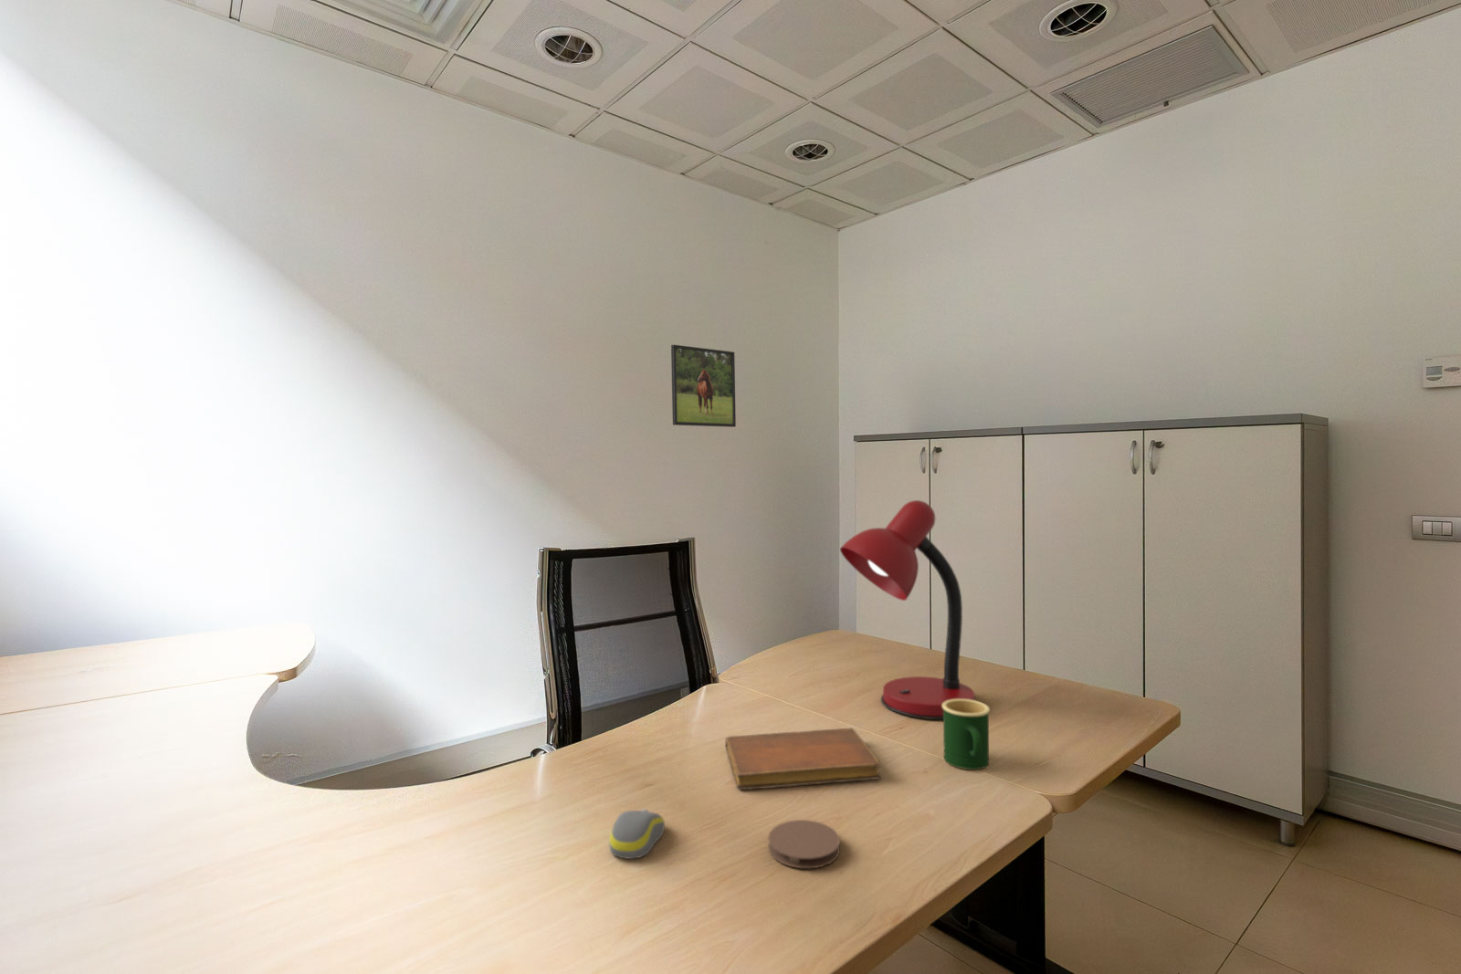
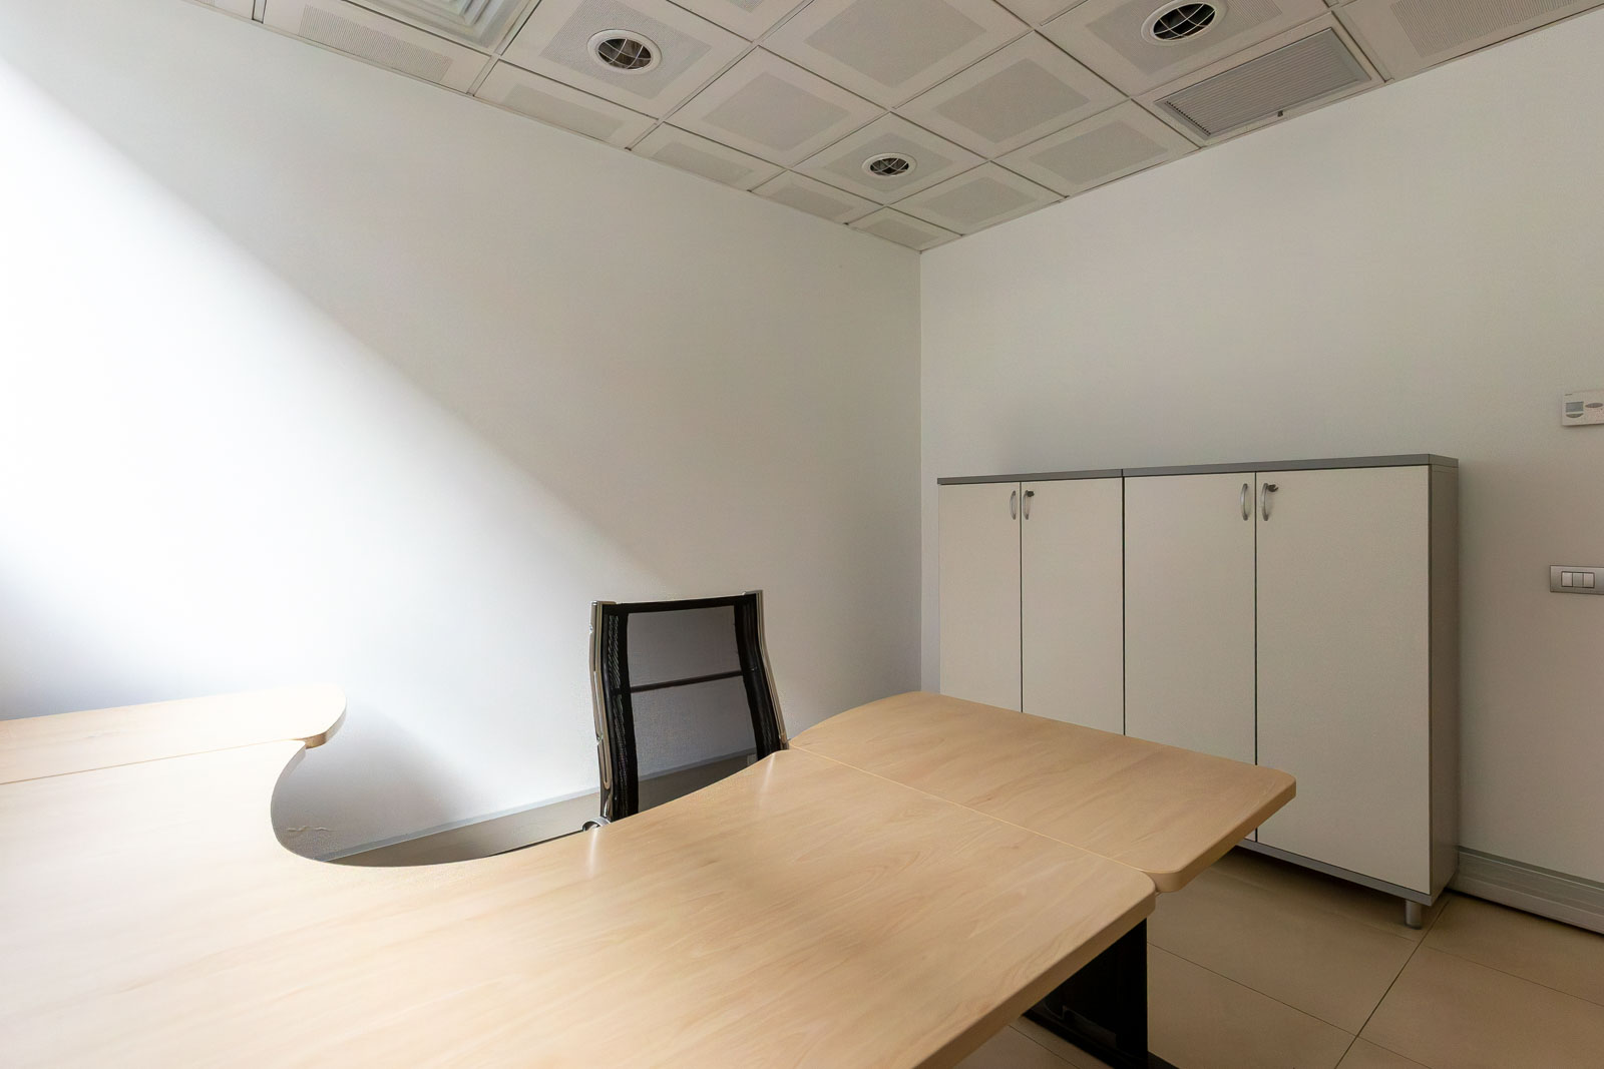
- mug [942,699,990,771]
- notebook [724,726,882,790]
- desk lamp [839,499,976,721]
- coaster [767,819,841,869]
- computer mouse [608,808,665,860]
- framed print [671,345,737,428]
